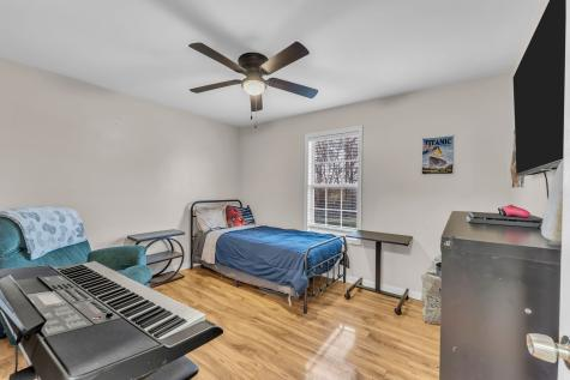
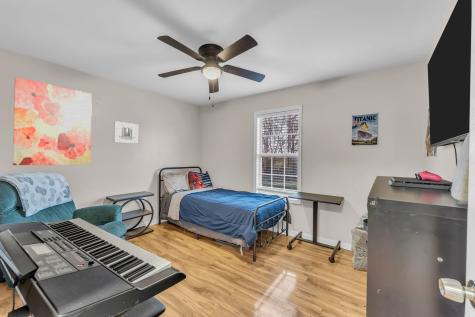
+ wall art [113,120,140,145]
+ wall art [12,76,93,166]
